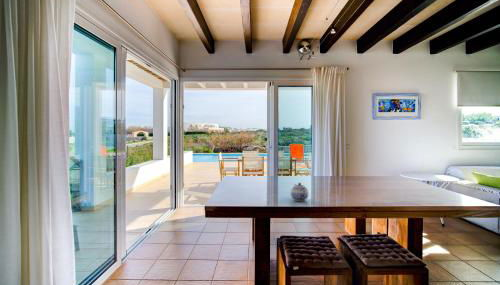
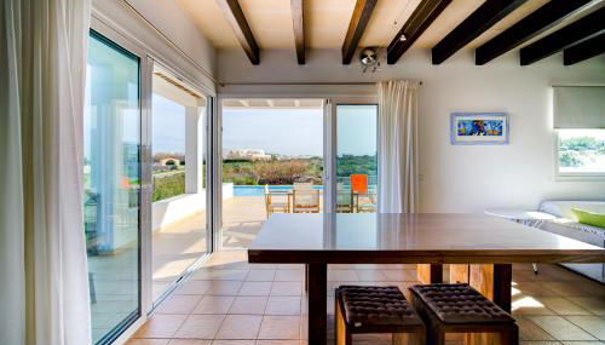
- teapot [290,182,309,202]
